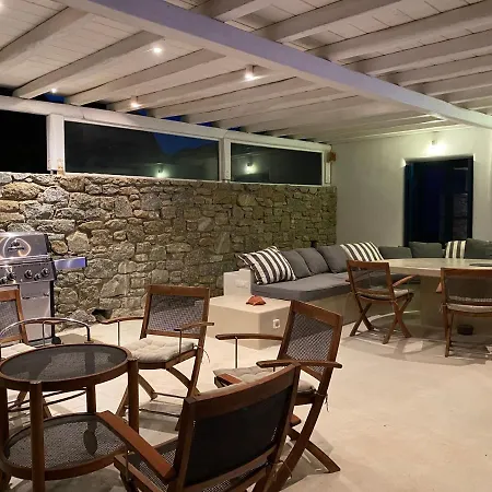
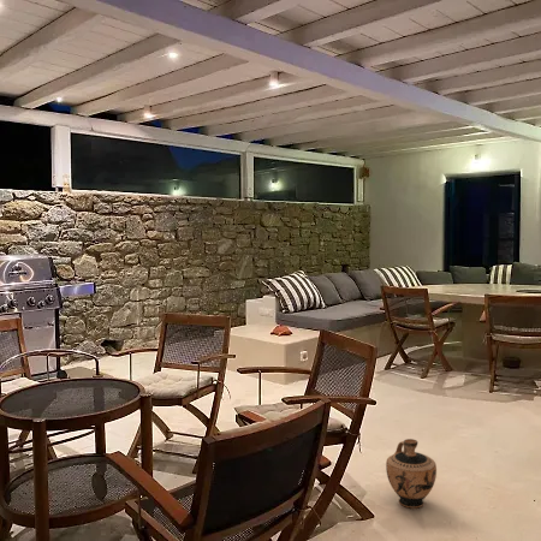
+ ceramic jug [385,438,438,509]
